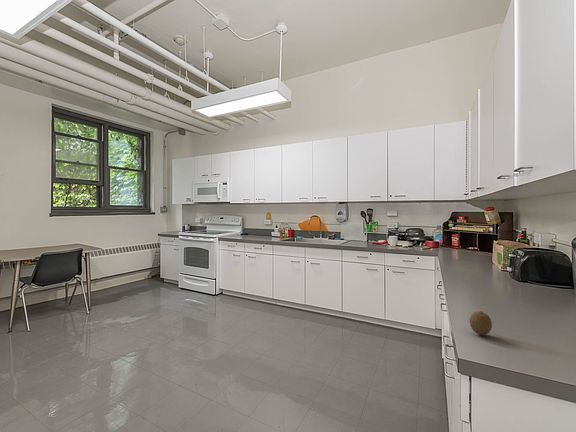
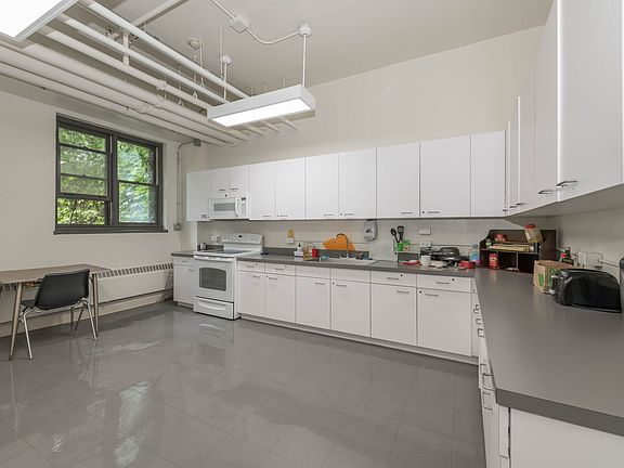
- fruit [469,310,493,336]
